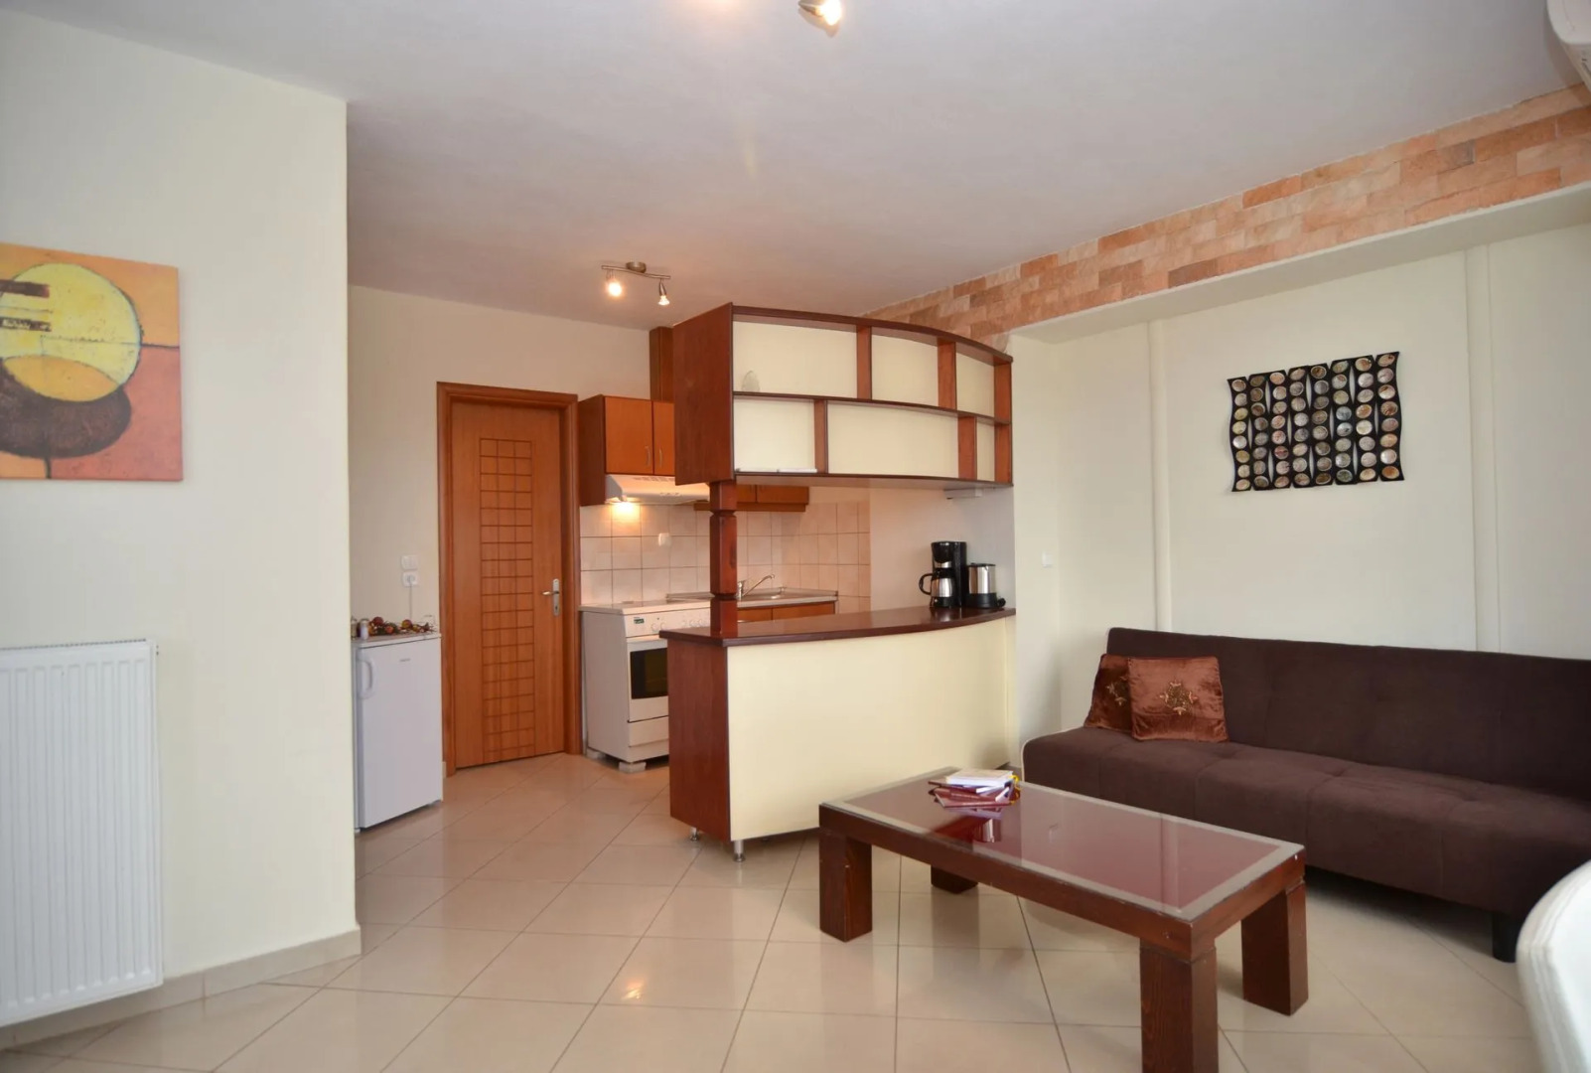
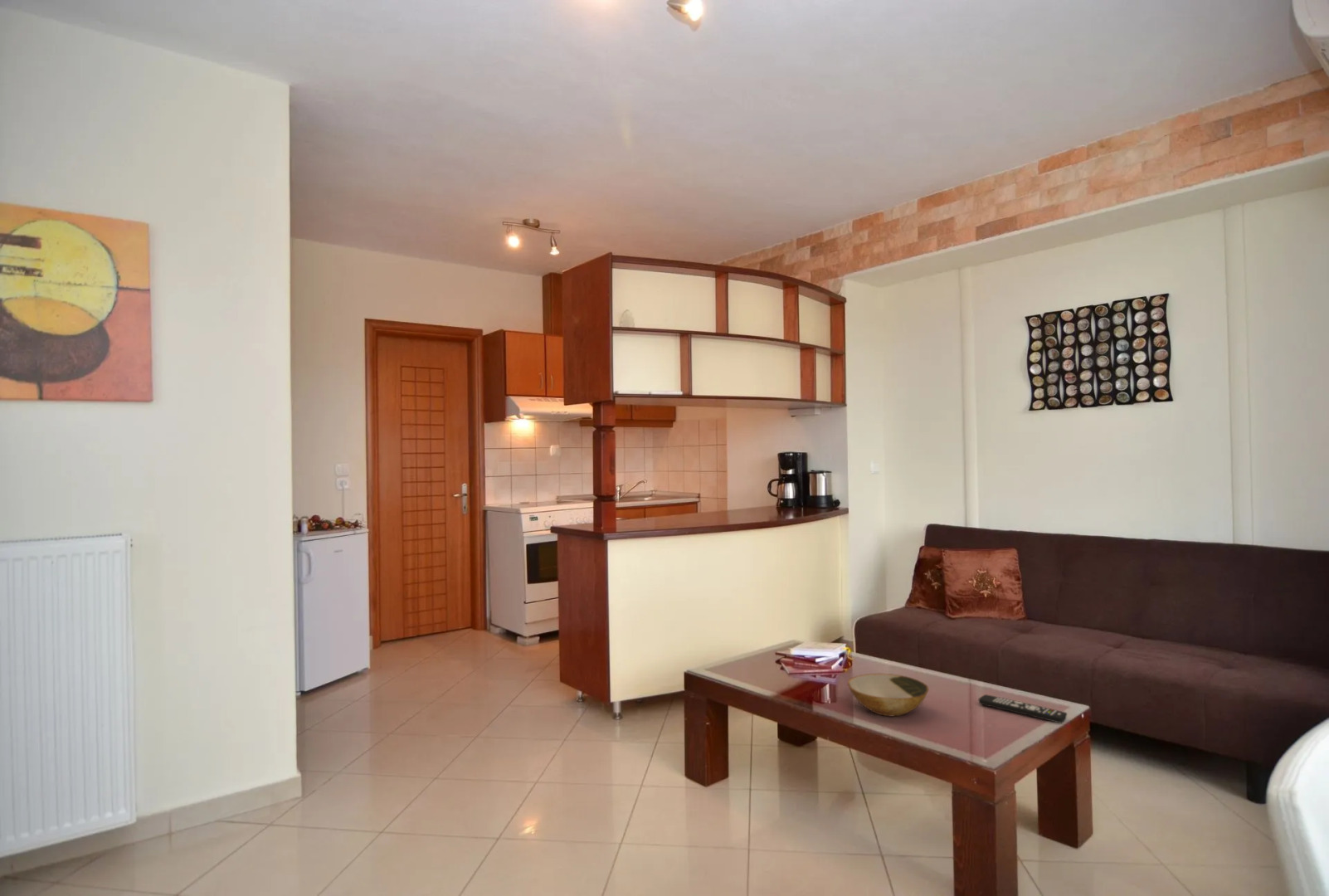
+ remote control [978,694,1068,724]
+ bowl [846,673,930,717]
